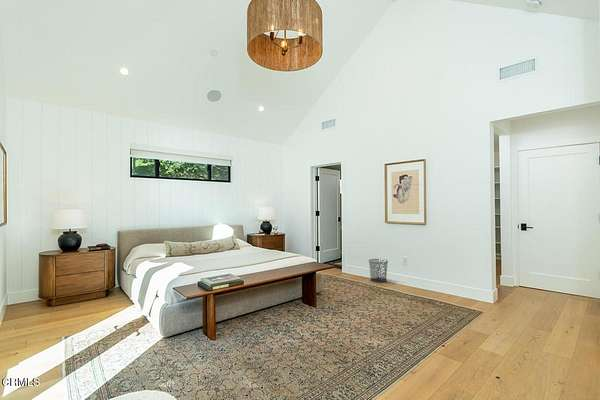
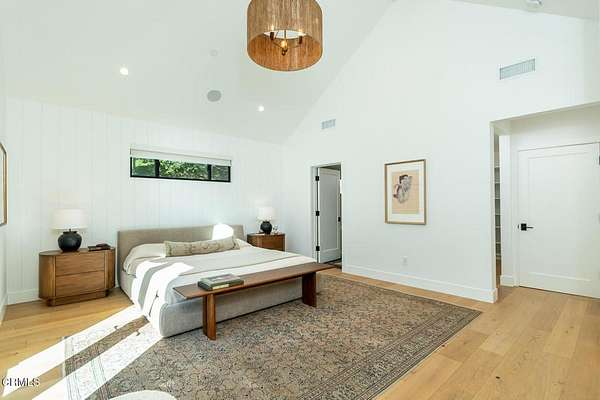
- waste bin [368,258,389,284]
